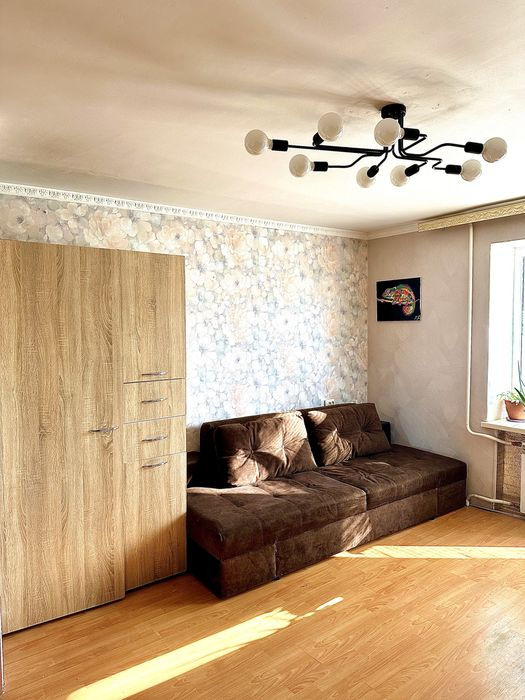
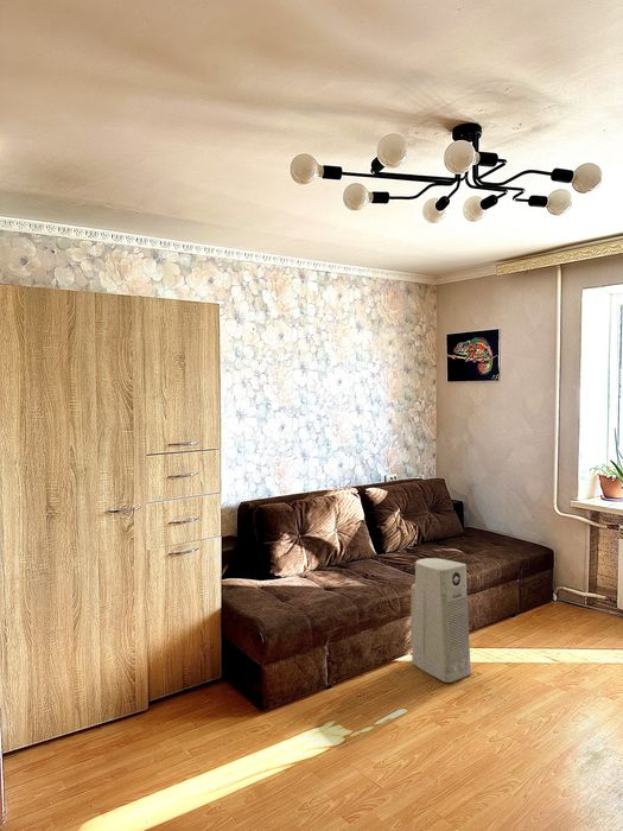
+ air purifier [409,557,472,684]
